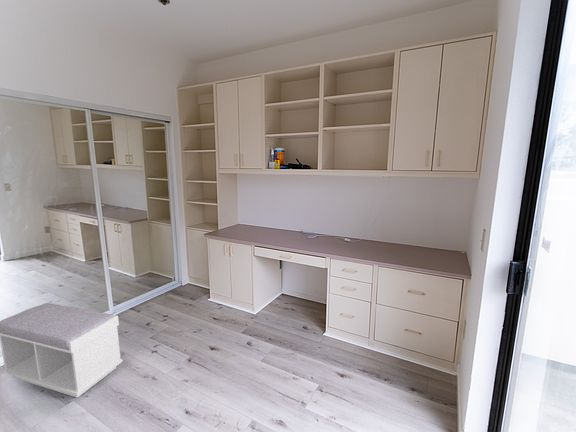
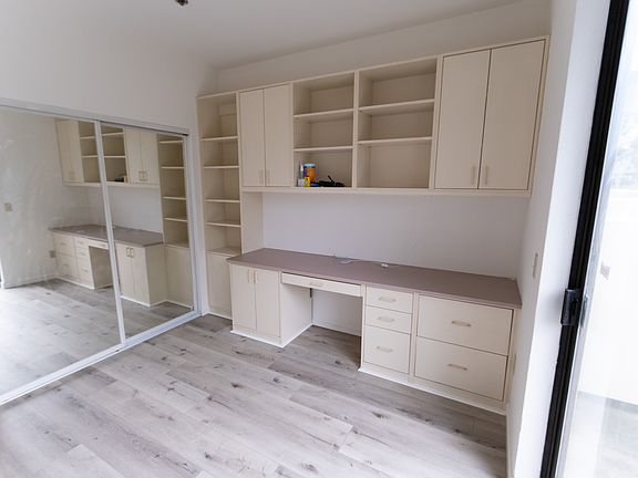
- bench [0,302,123,399]
